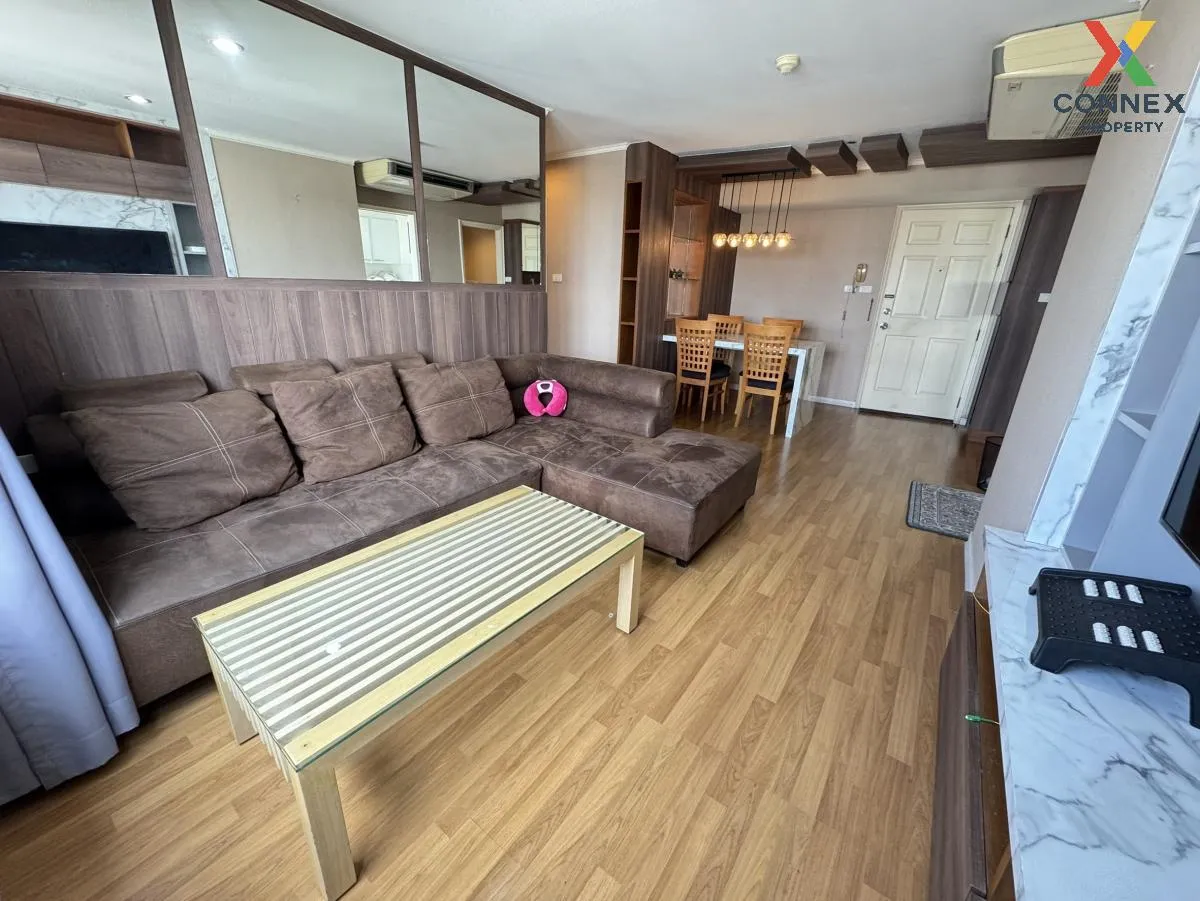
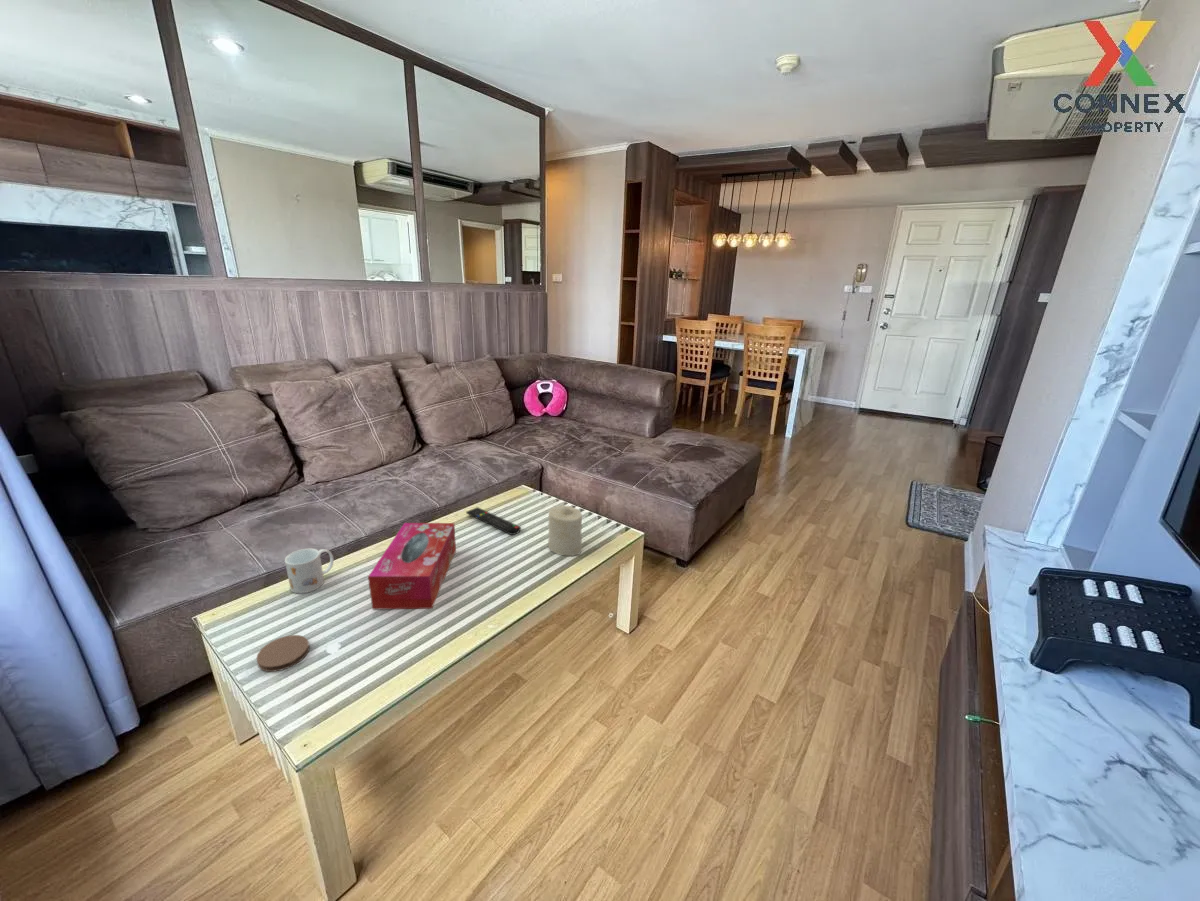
+ coaster [255,634,311,673]
+ mug [284,548,335,594]
+ candle [547,503,583,557]
+ tissue box [367,522,457,610]
+ remote control [465,506,522,536]
